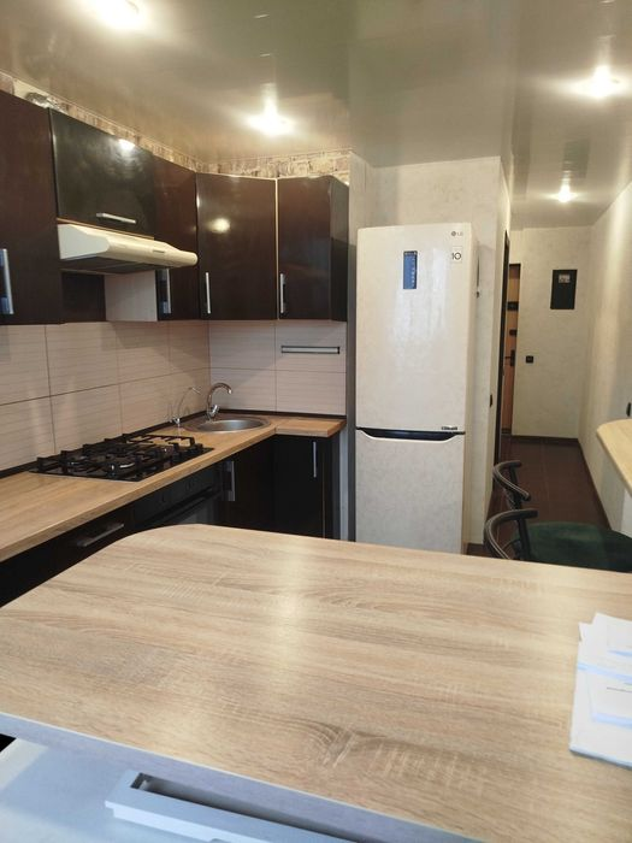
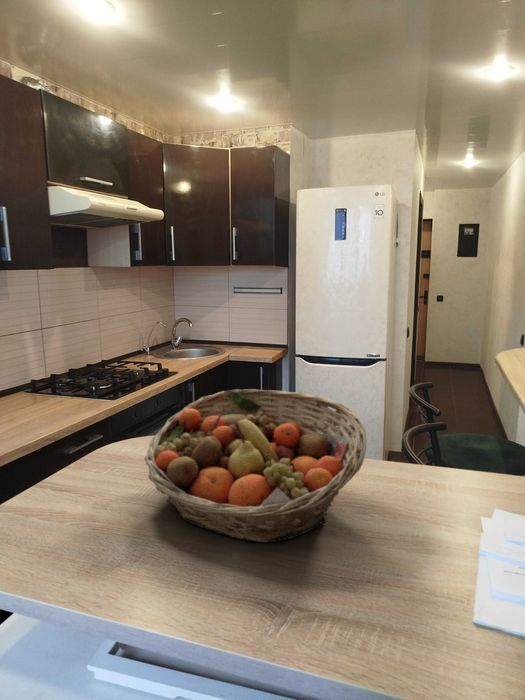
+ fruit basket [144,388,367,543]
